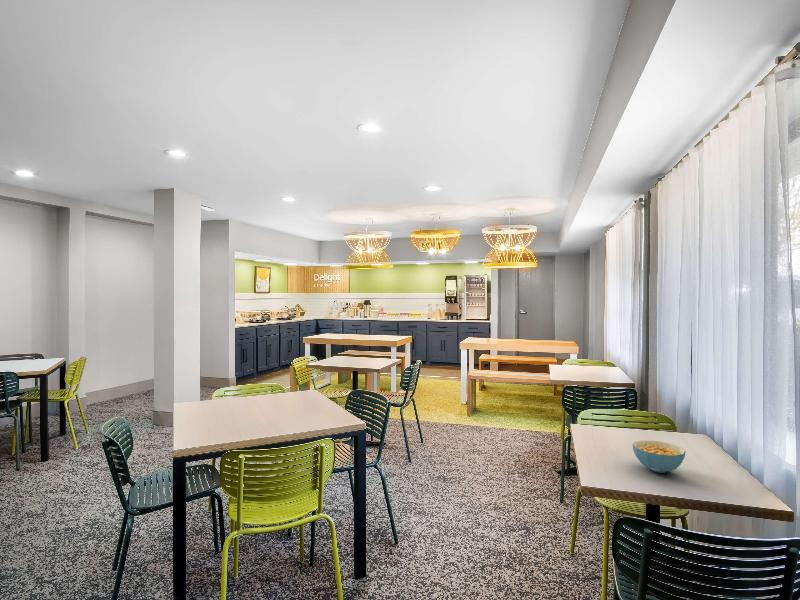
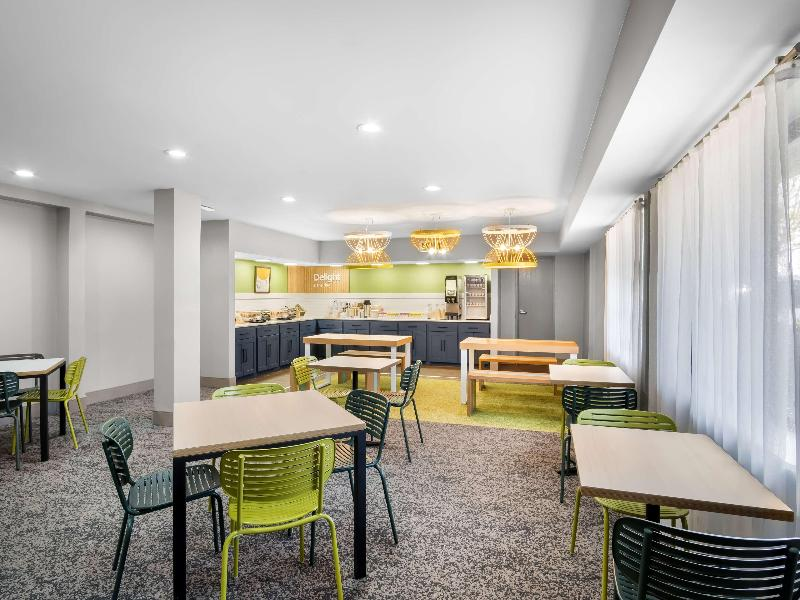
- cereal bowl [631,440,687,474]
